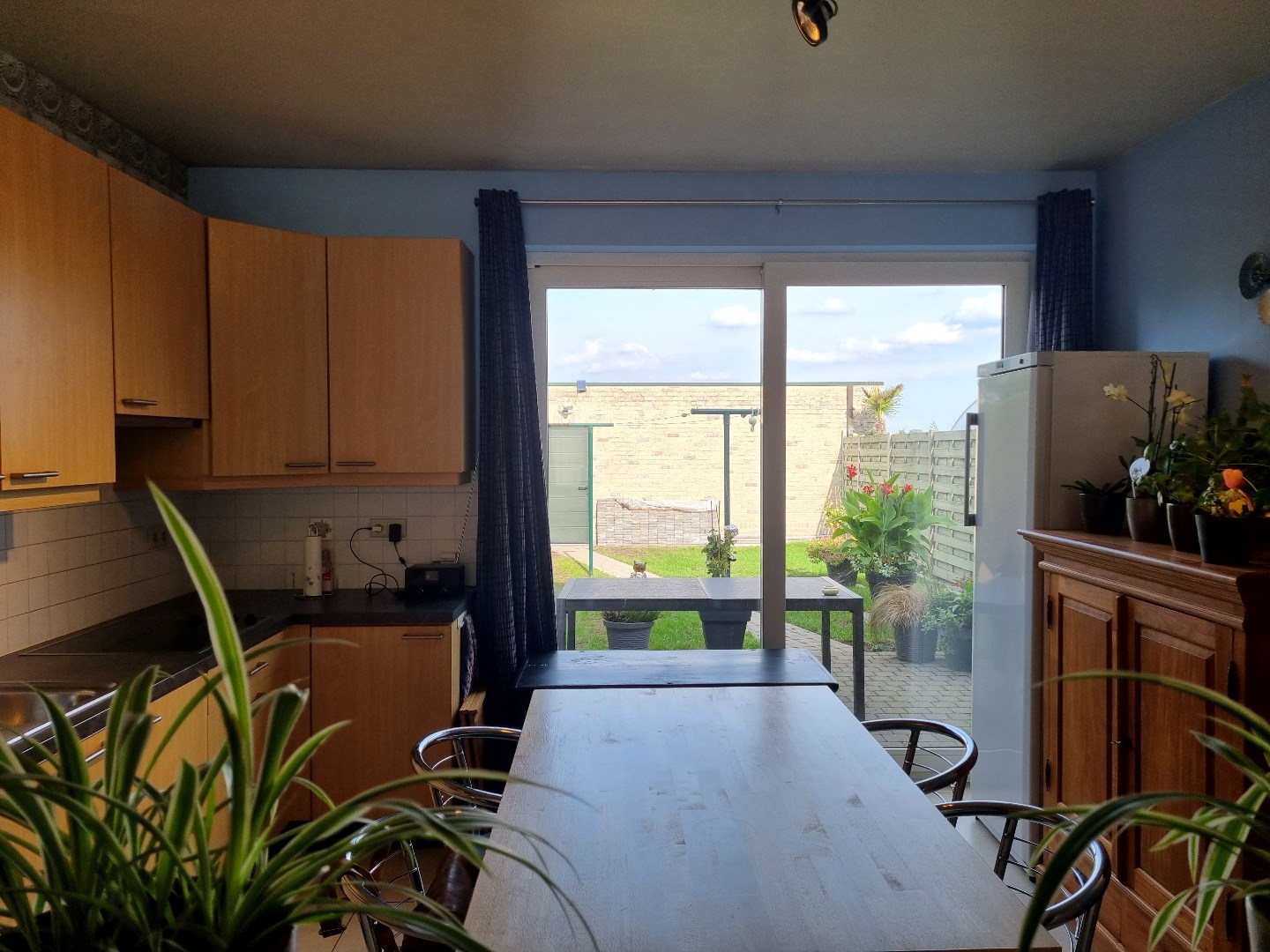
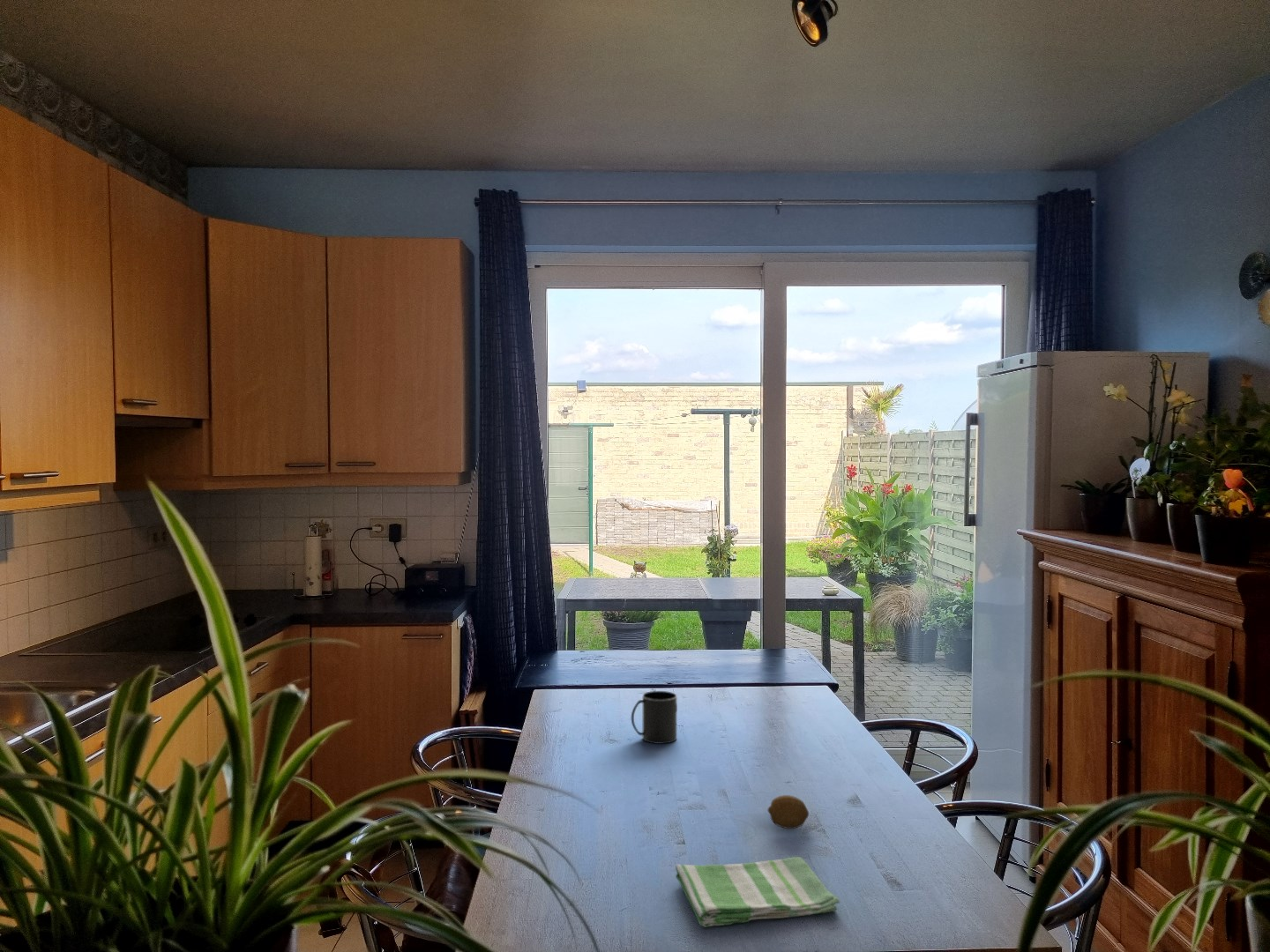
+ mug [631,690,678,745]
+ fruit [767,794,810,829]
+ dish towel [675,856,840,928]
